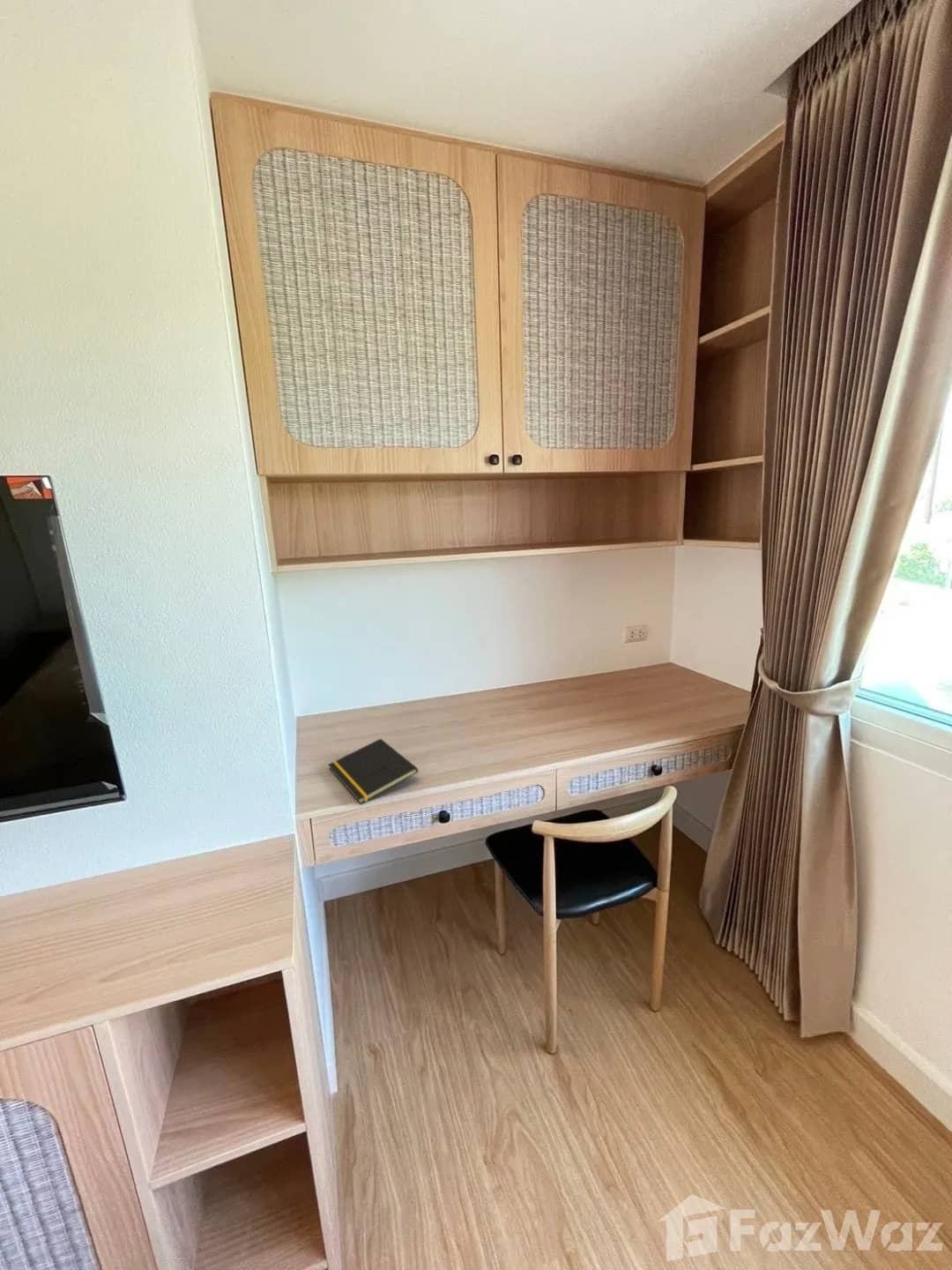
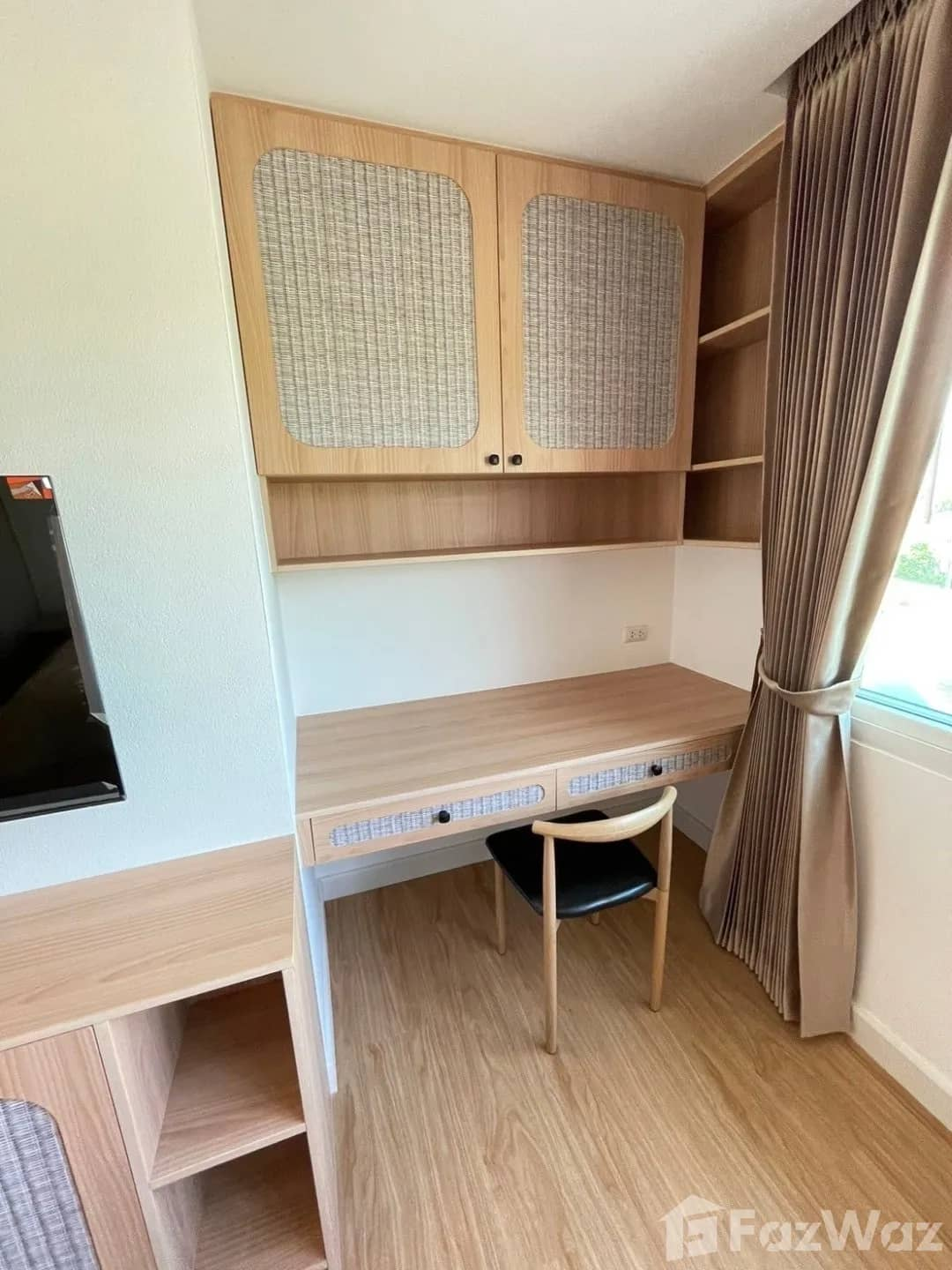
- notepad [327,737,420,804]
